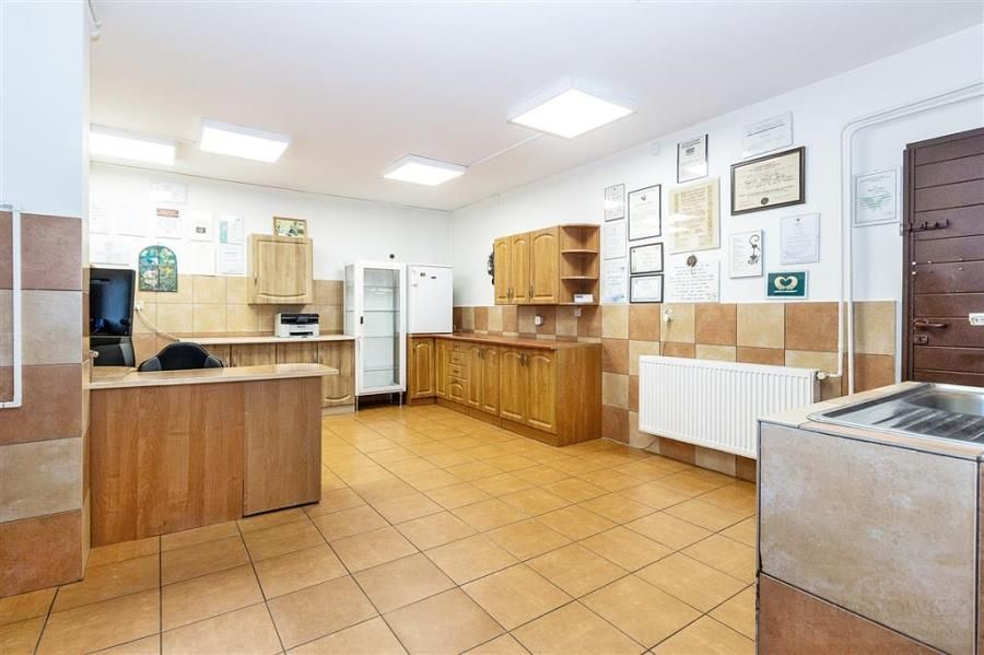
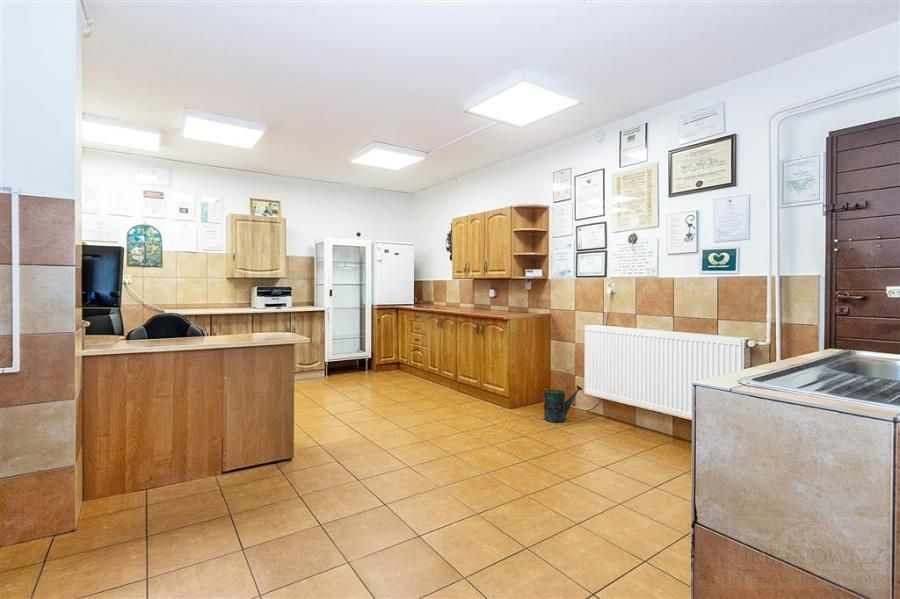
+ watering can [536,384,584,423]
